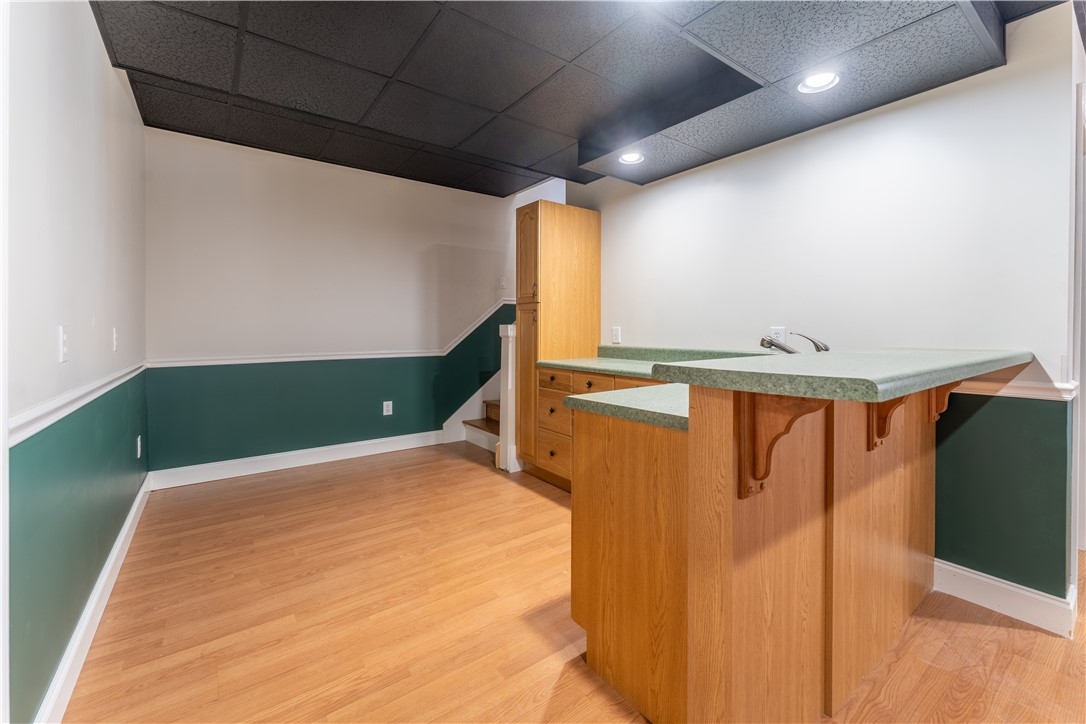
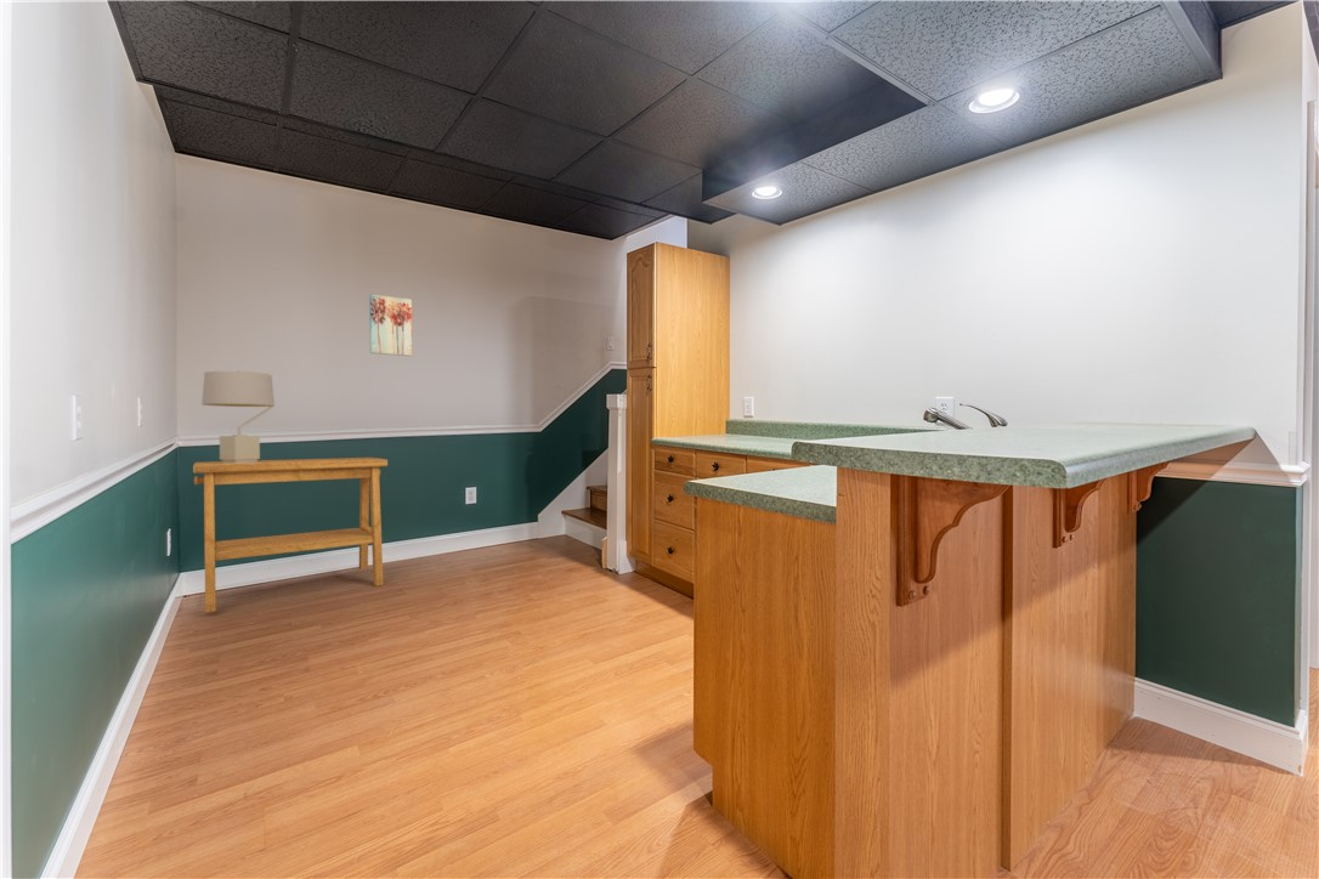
+ table lamp [200,369,276,463]
+ side table [192,456,389,613]
+ wall art [368,294,413,357]
